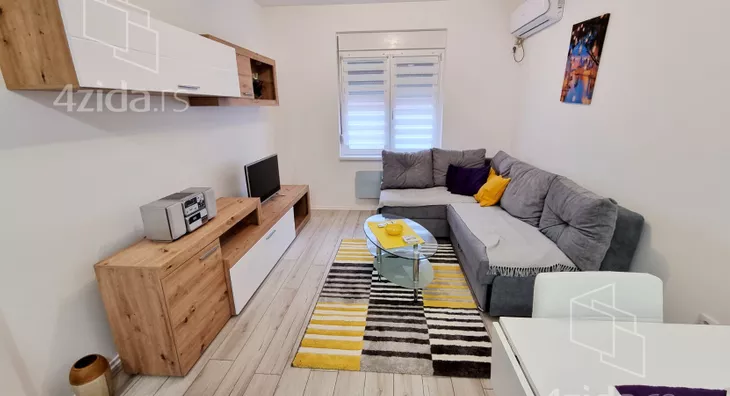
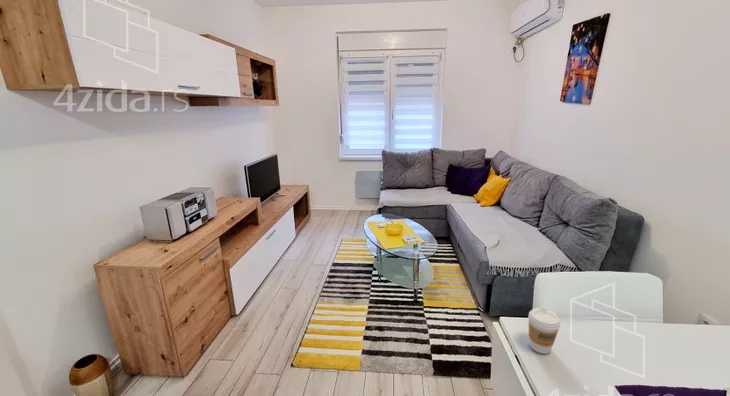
+ coffee cup [527,307,562,355]
